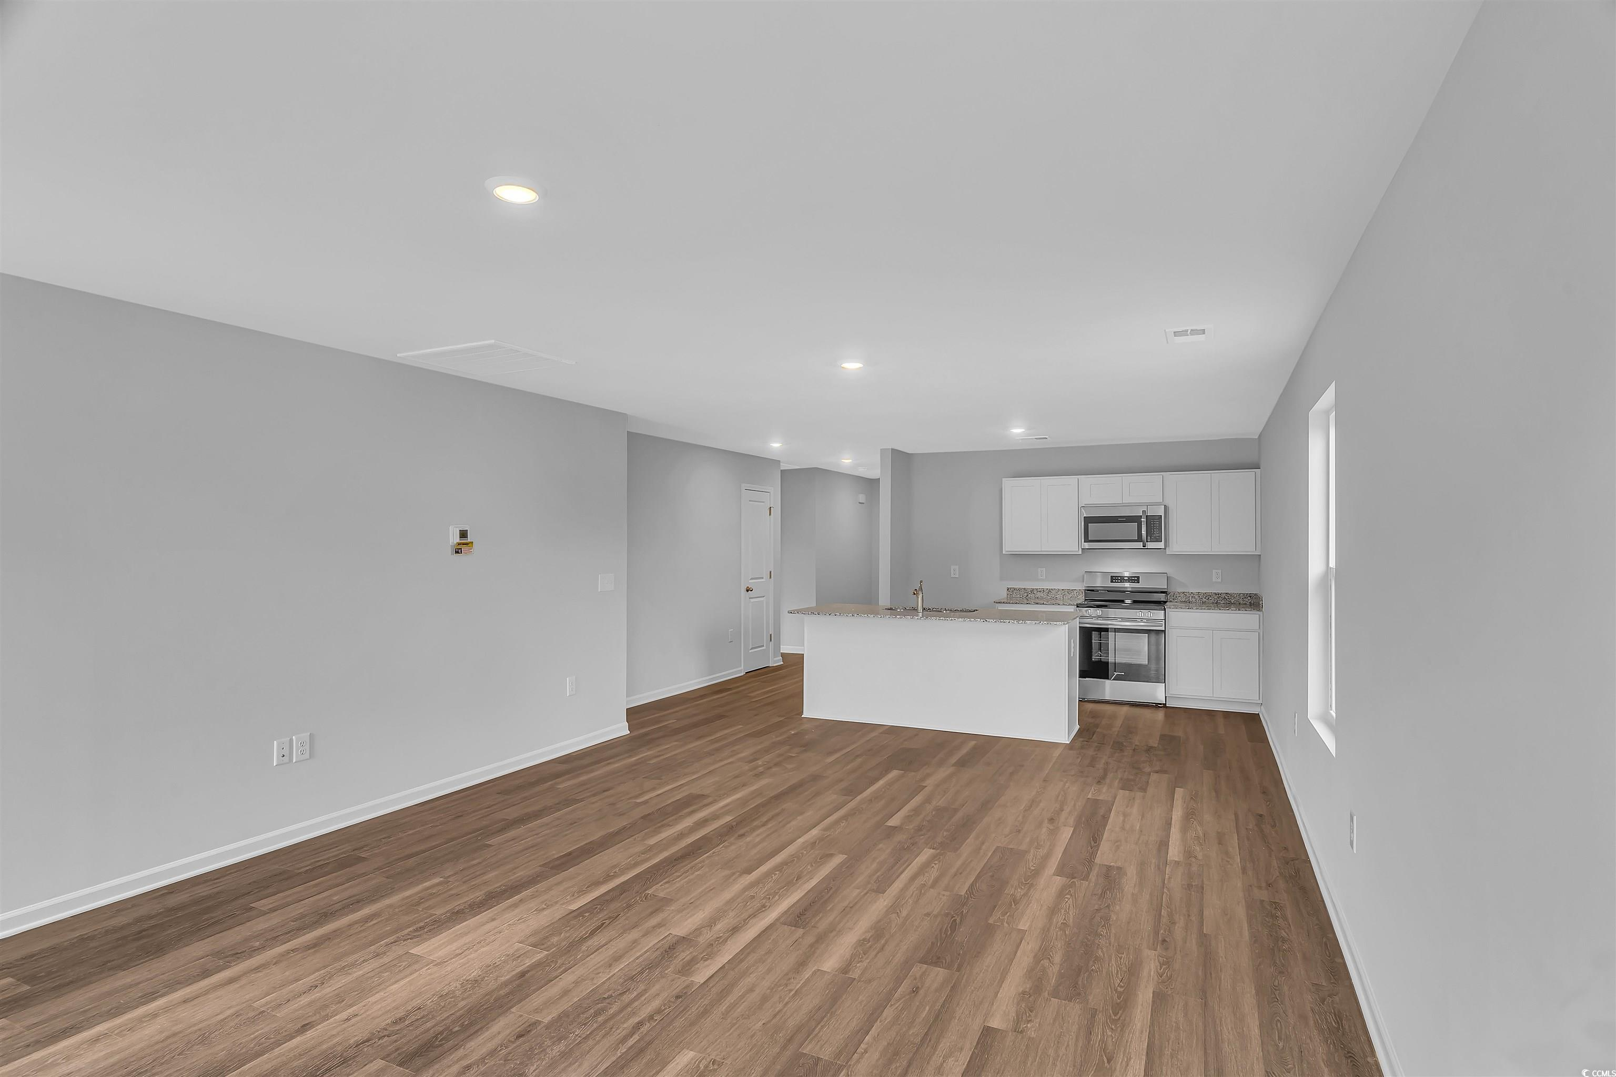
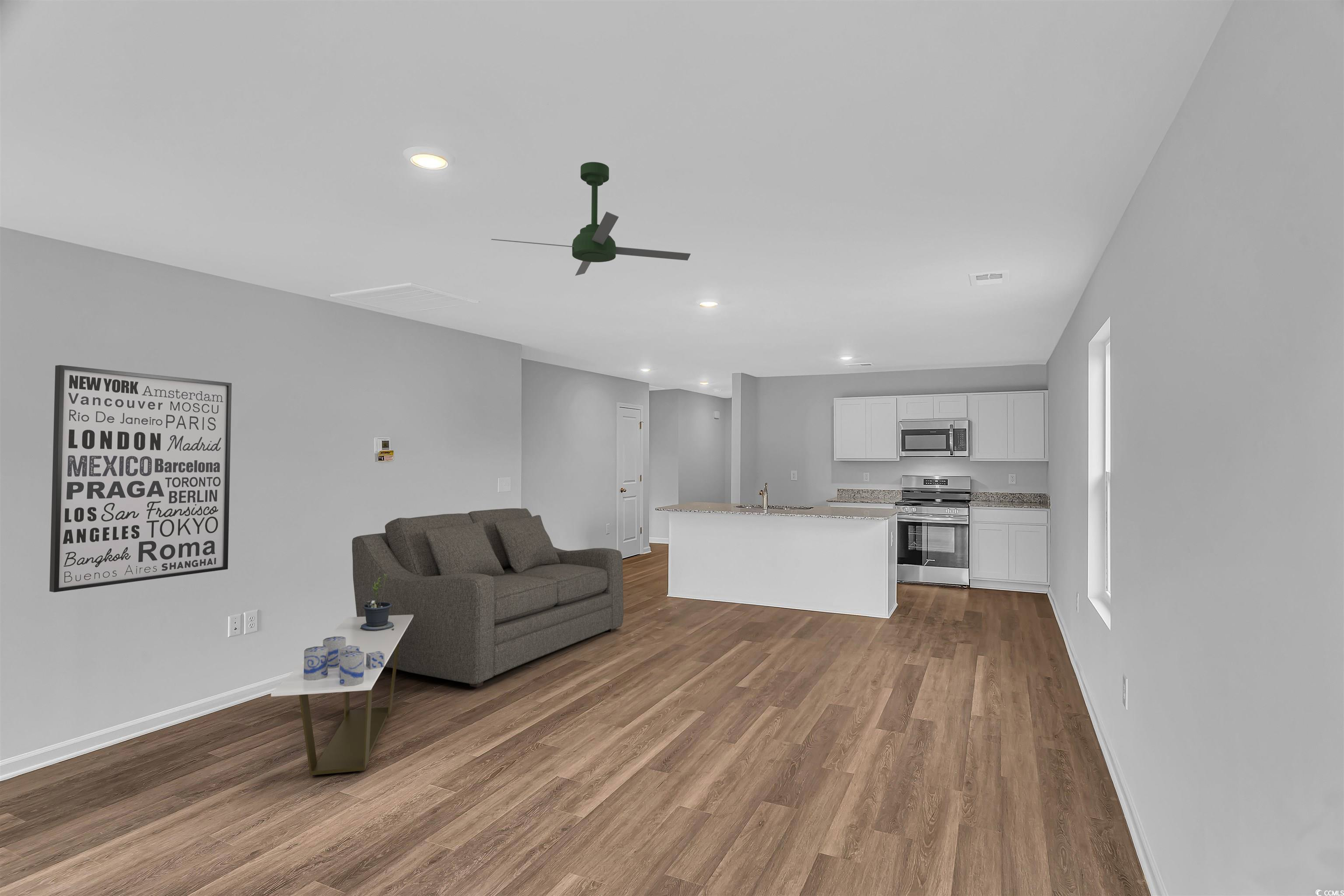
+ coffee table [270,615,413,777]
+ candle [304,637,385,686]
+ wall art [49,364,232,593]
+ sofa [352,508,624,688]
+ ceiling fan [491,161,691,276]
+ potted plant [360,574,394,631]
